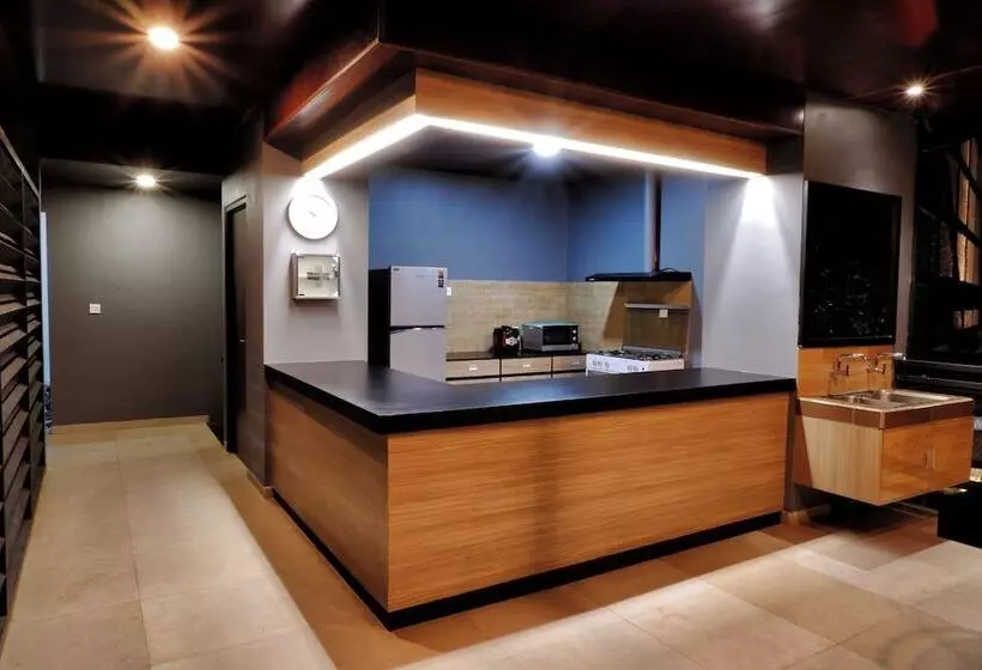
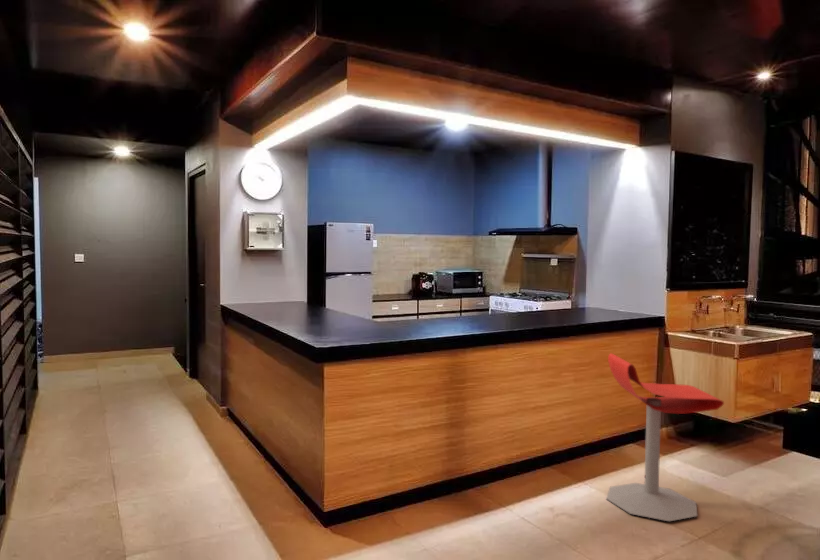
+ stool [606,352,725,522]
